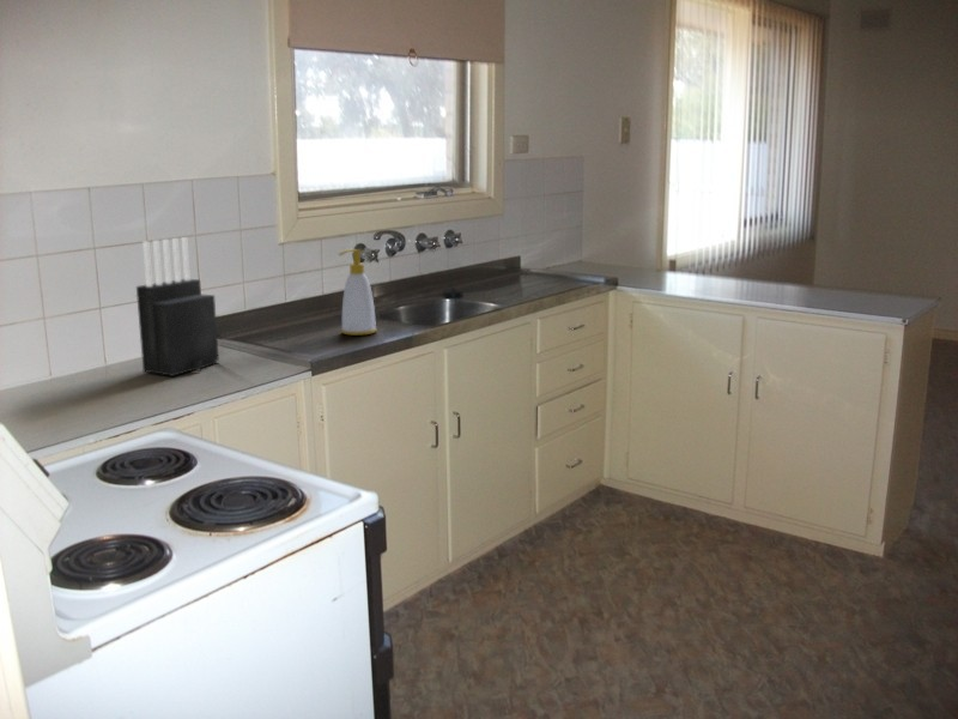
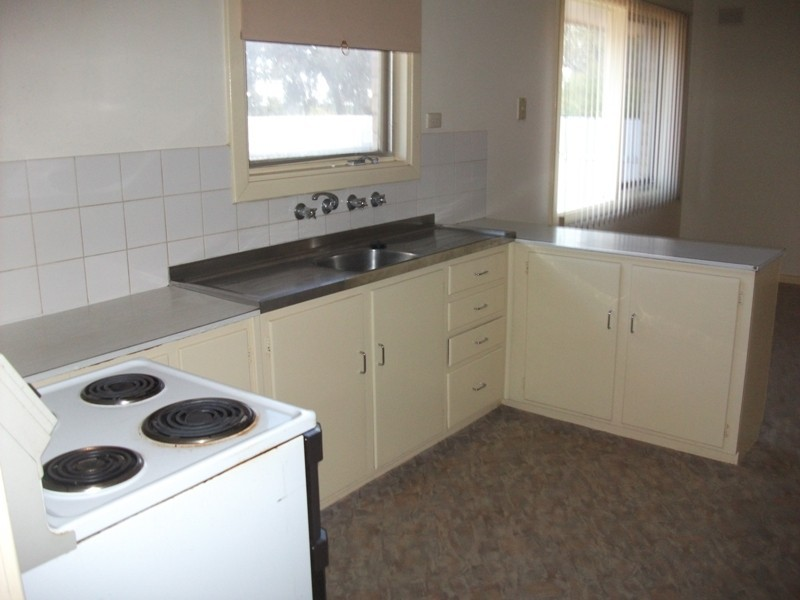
- knife block [135,236,220,377]
- soap bottle [338,248,377,337]
